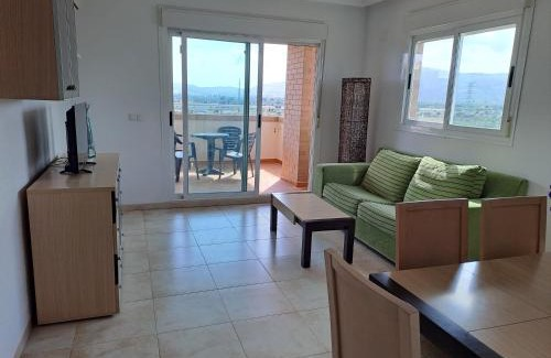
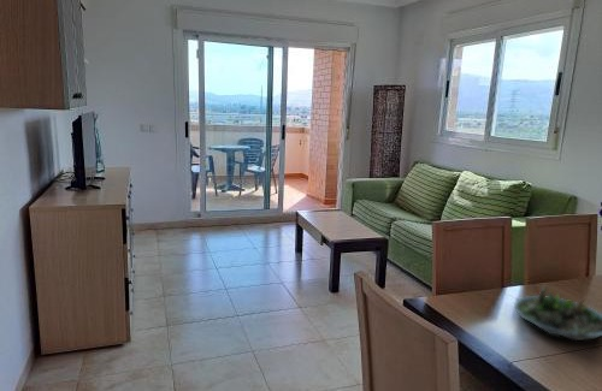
+ succulent planter [513,285,602,342]
